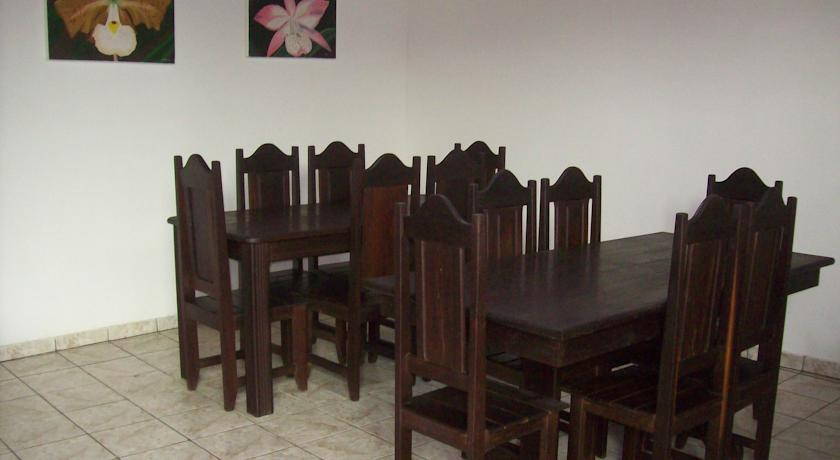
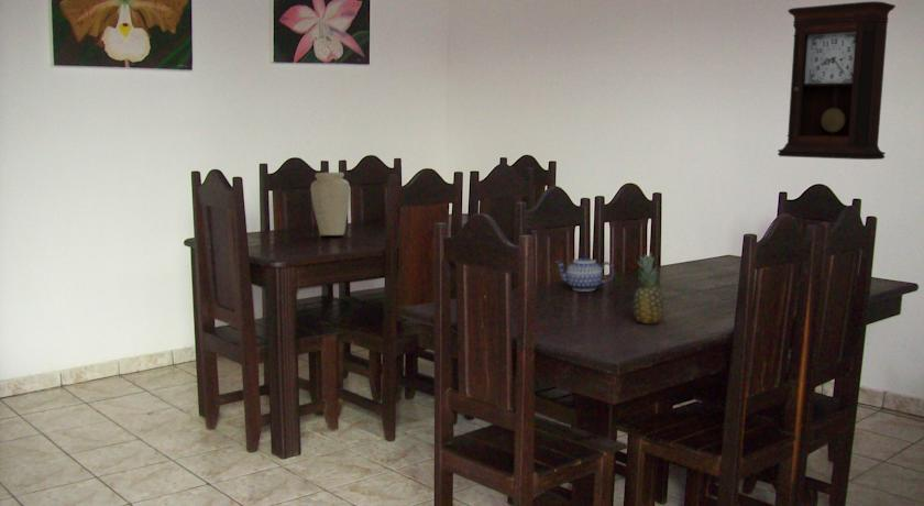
+ fruit [631,251,666,326]
+ pendulum clock [777,0,897,161]
+ teapot [553,253,615,293]
+ vase [309,172,351,237]
